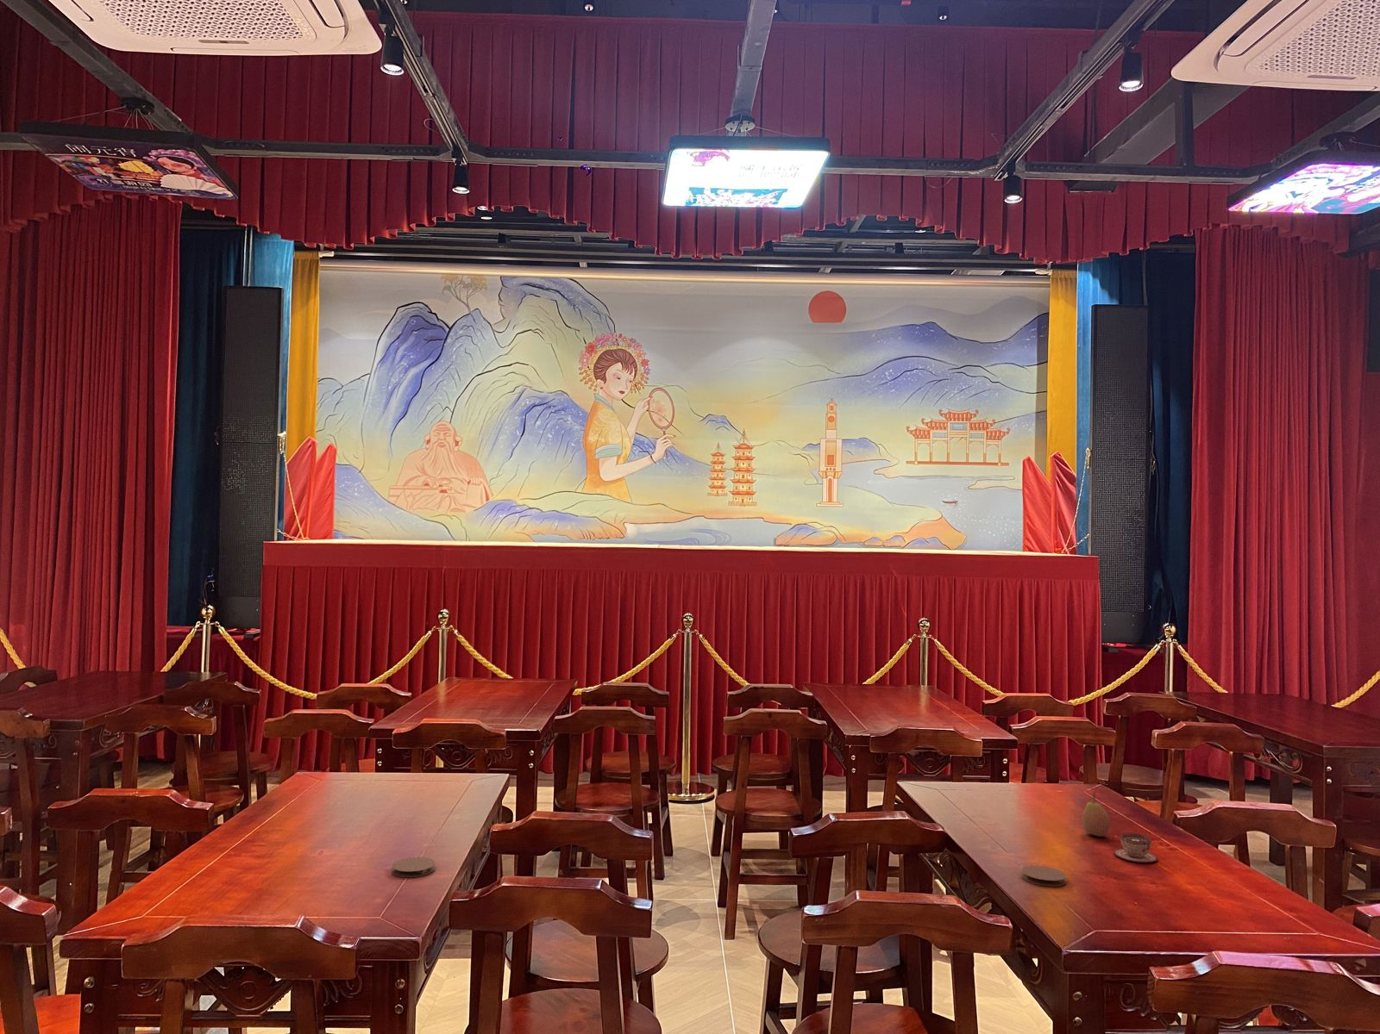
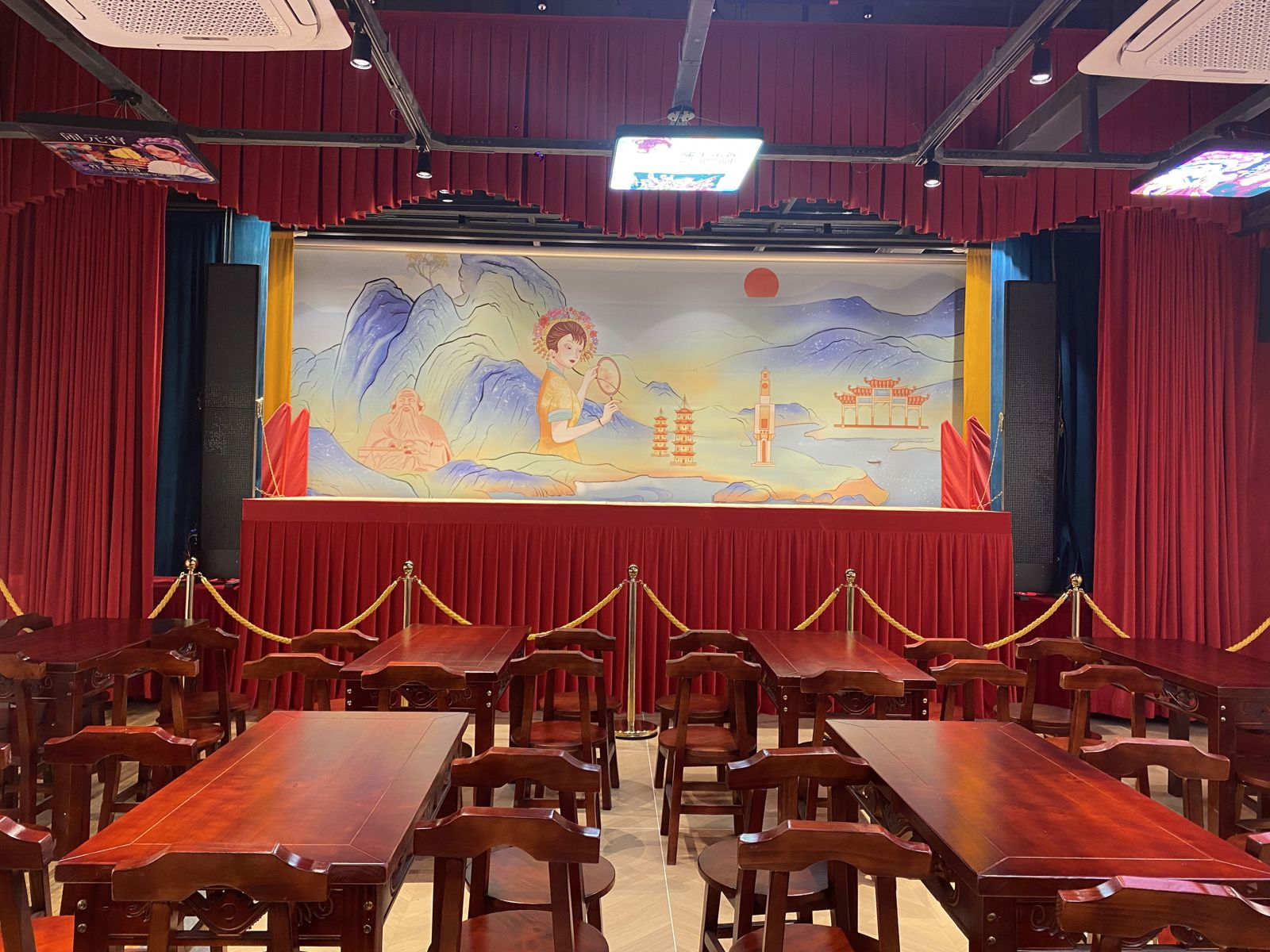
- teacup [1113,832,1158,863]
- coaster [1021,866,1068,887]
- fruit [1081,791,1111,837]
- coaster [391,857,437,878]
